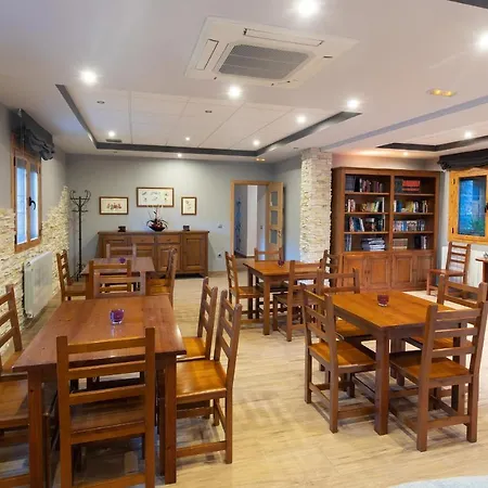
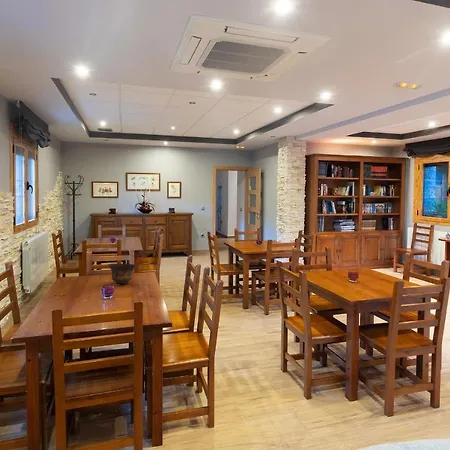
+ bowl [107,262,137,285]
